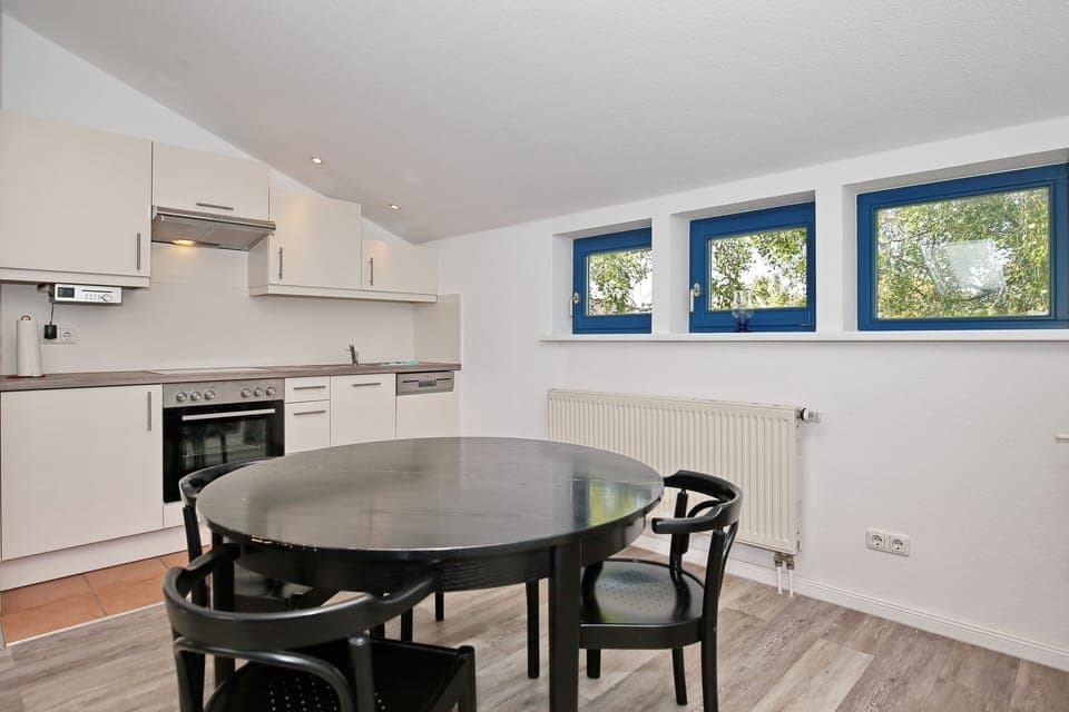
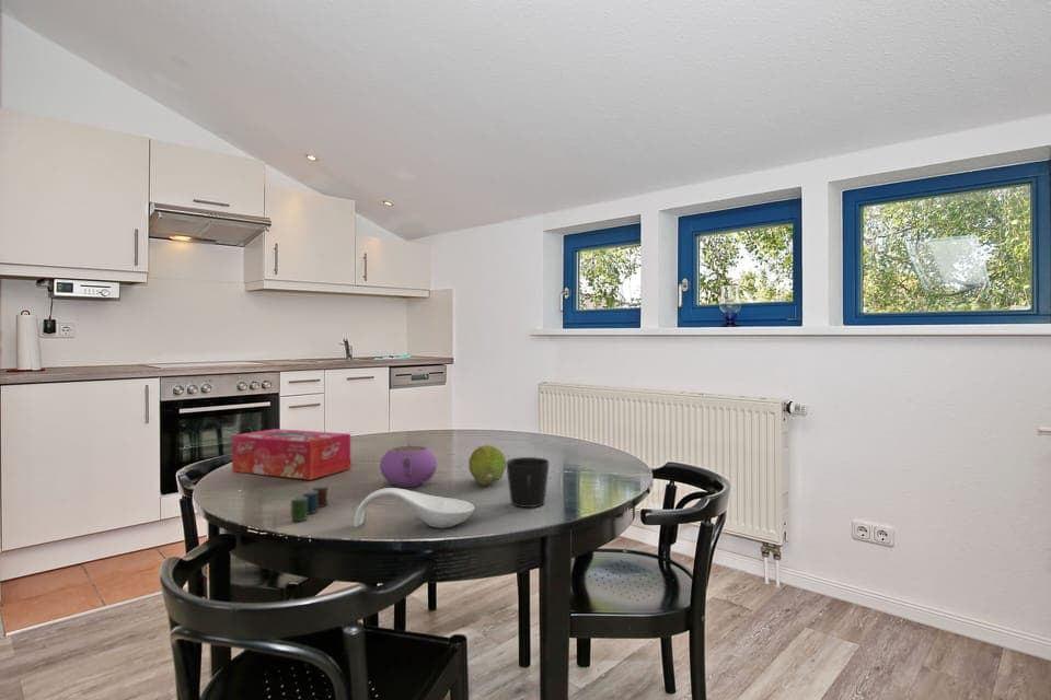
+ tissue box [231,428,351,481]
+ fruit [467,444,507,486]
+ teapot [379,443,439,488]
+ cup [290,485,328,522]
+ spoon rest [353,487,475,528]
+ cup [506,456,550,509]
